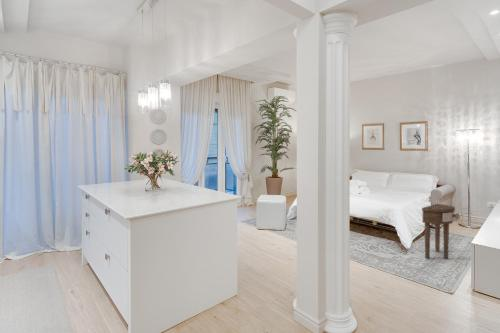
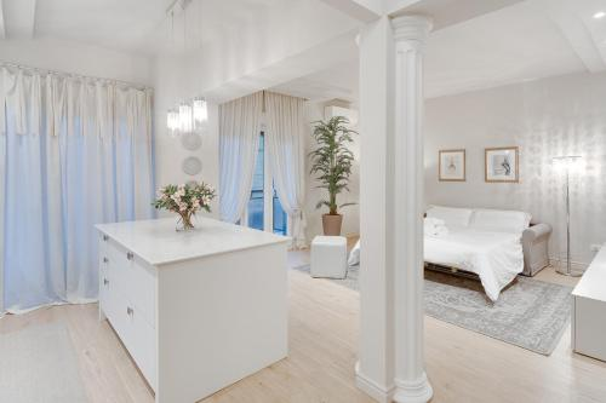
- side table [421,203,460,260]
